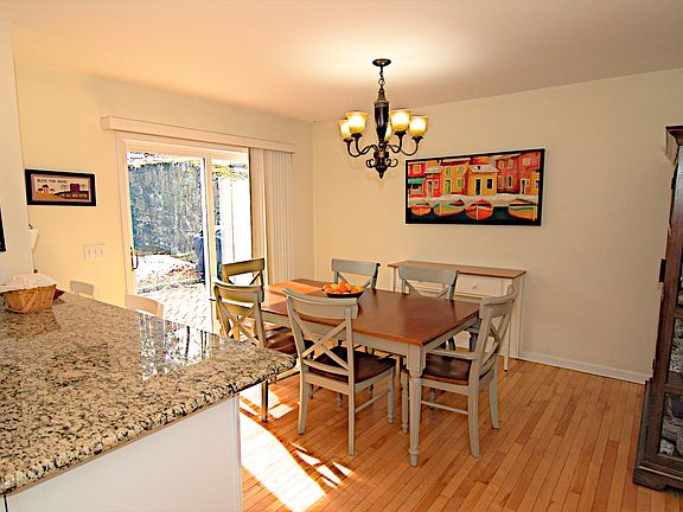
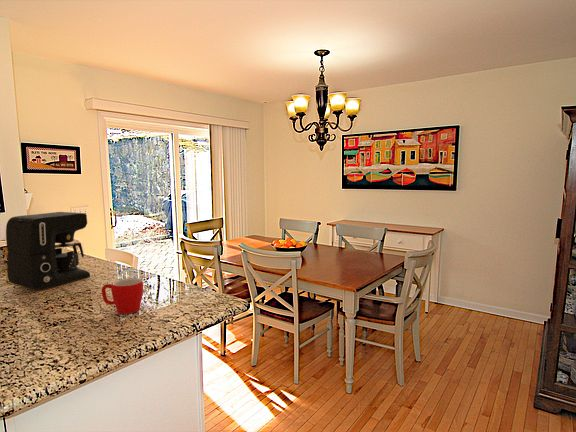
+ coffee maker [5,211,91,290]
+ mug [101,277,144,315]
